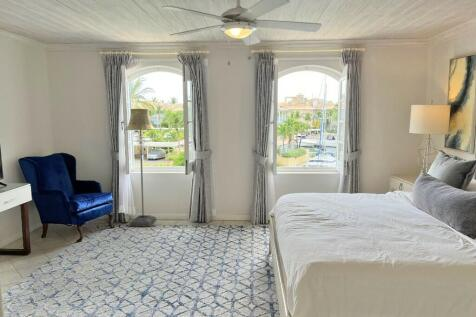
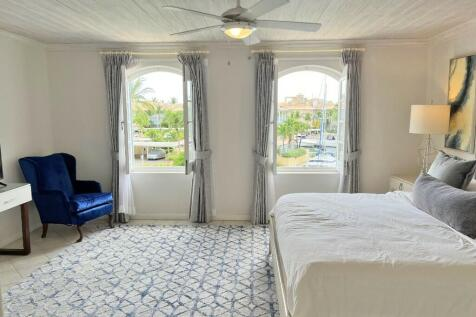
- floor lamp [124,108,157,227]
